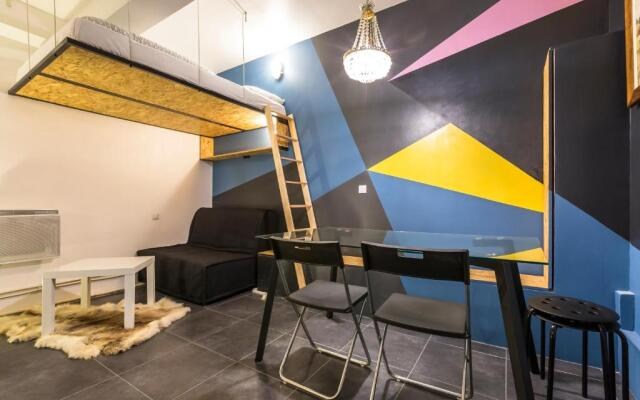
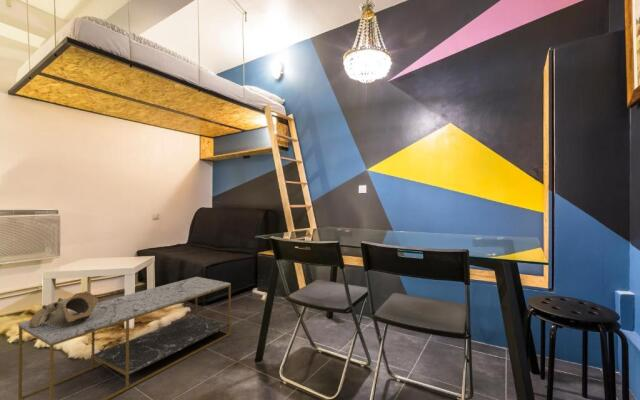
+ coffee table [17,276,232,400]
+ decorative bowl [29,290,100,328]
